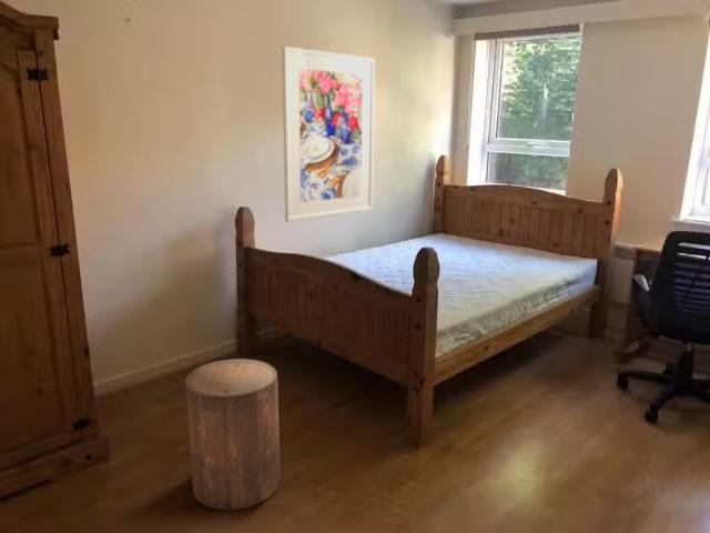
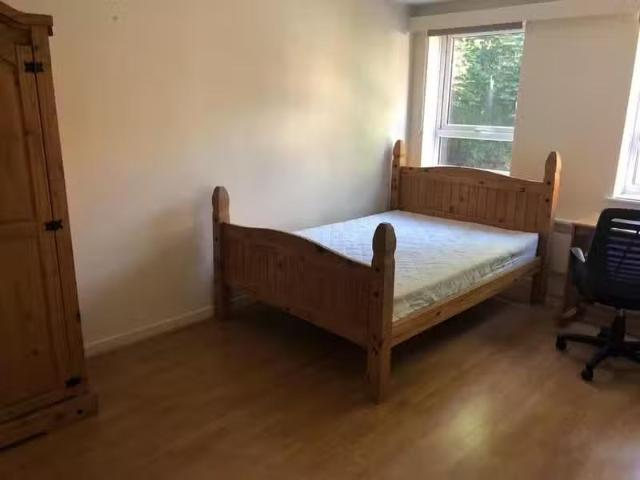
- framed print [281,46,376,223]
- stool [184,358,281,511]
